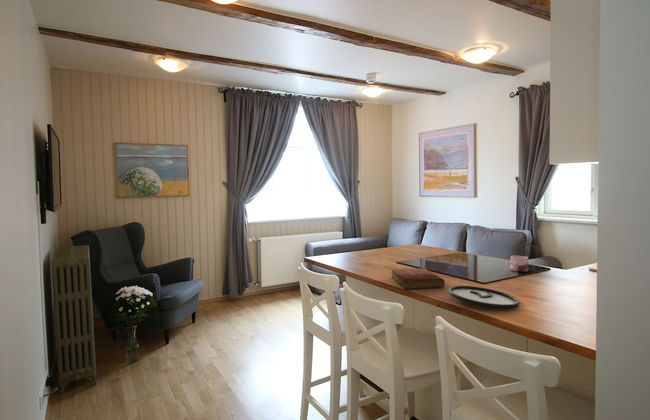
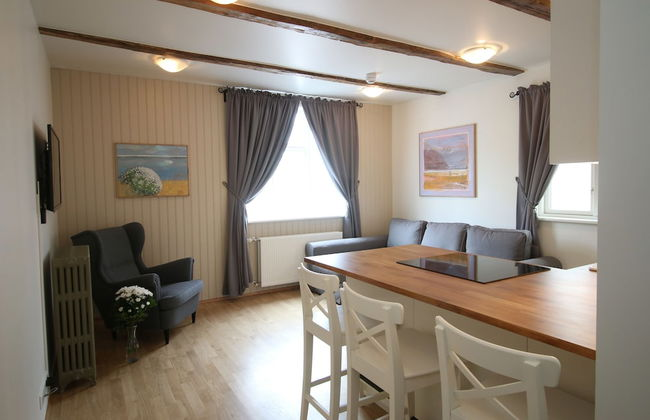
- plate [447,285,520,309]
- mug [509,255,529,273]
- bible [391,267,446,290]
